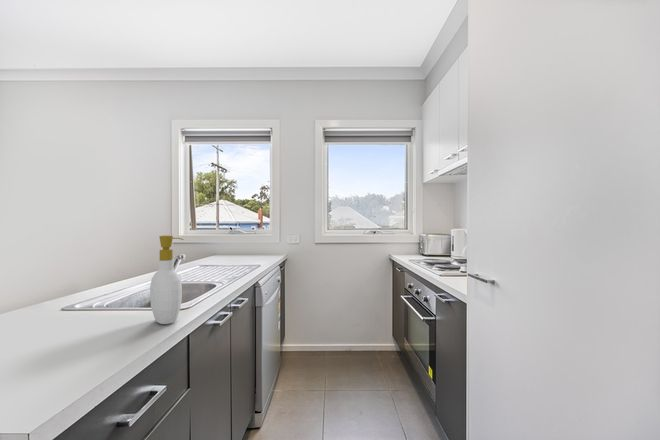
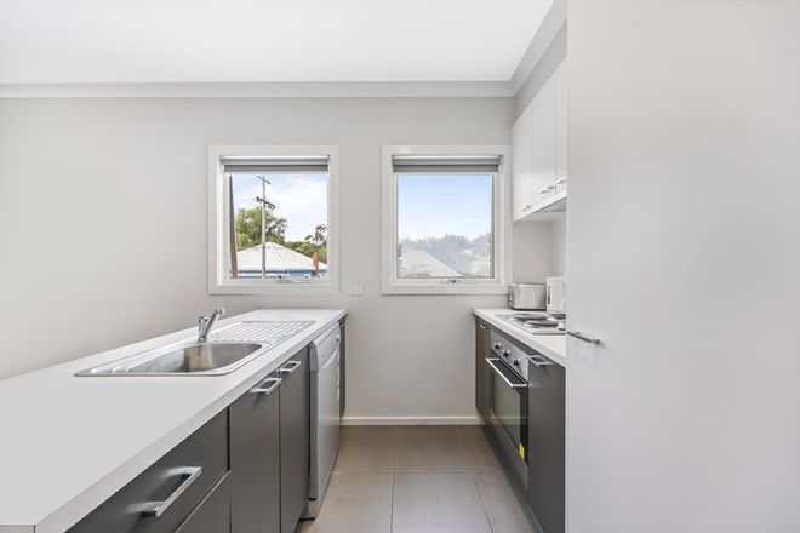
- soap bottle [149,234,185,325]
